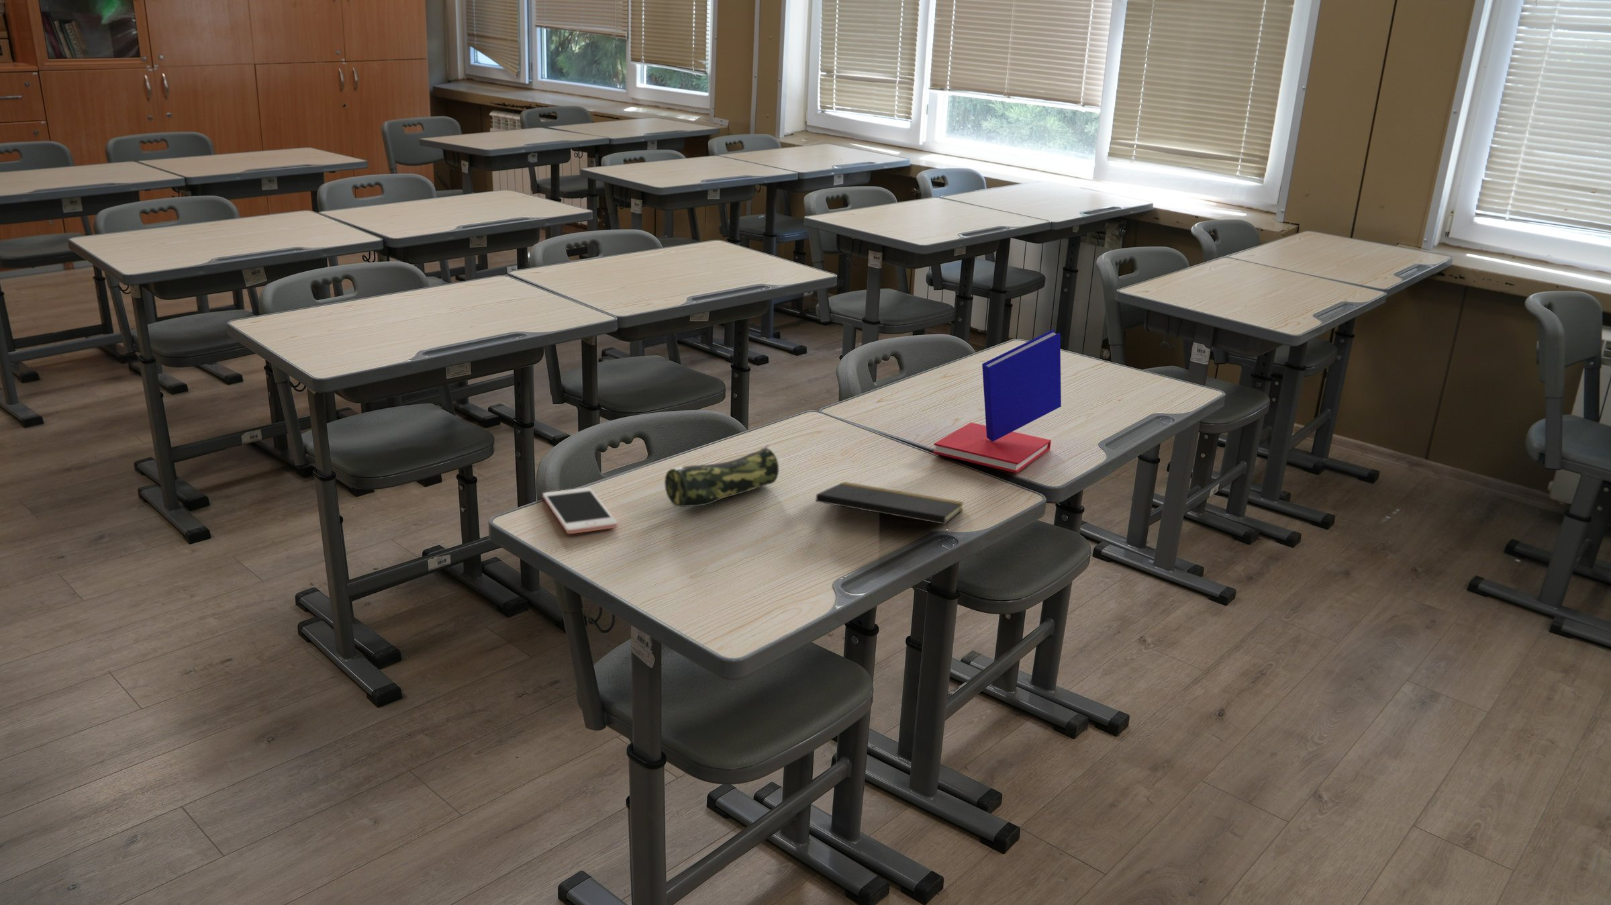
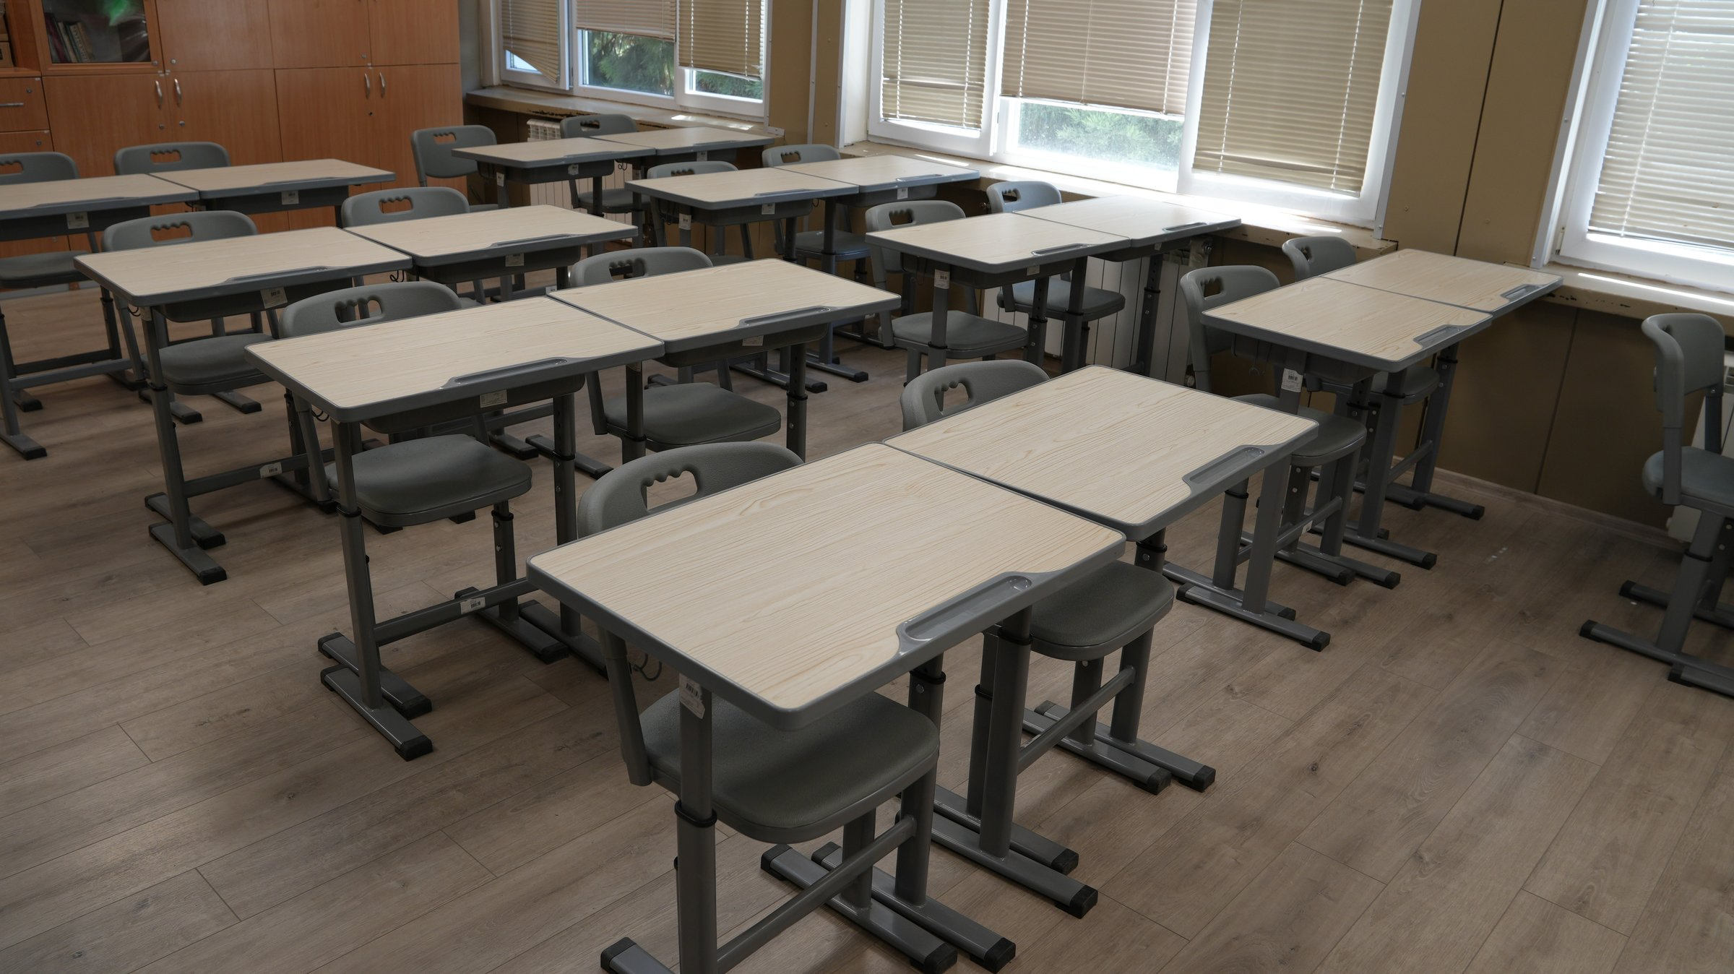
- notepad [814,481,965,542]
- cell phone [542,487,619,534]
- book [933,329,1062,474]
- pencil case [664,445,779,508]
